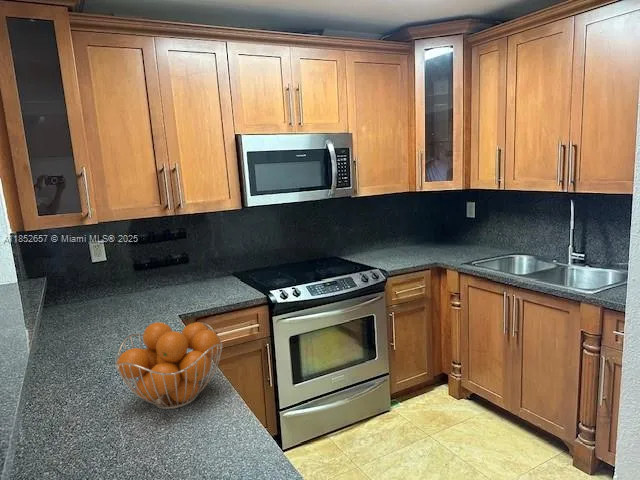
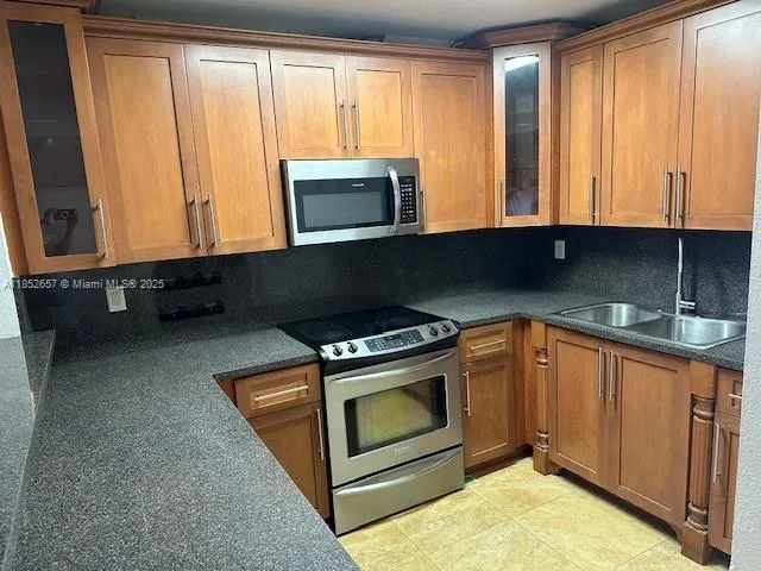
- fruit basket [114,321,224,410]
